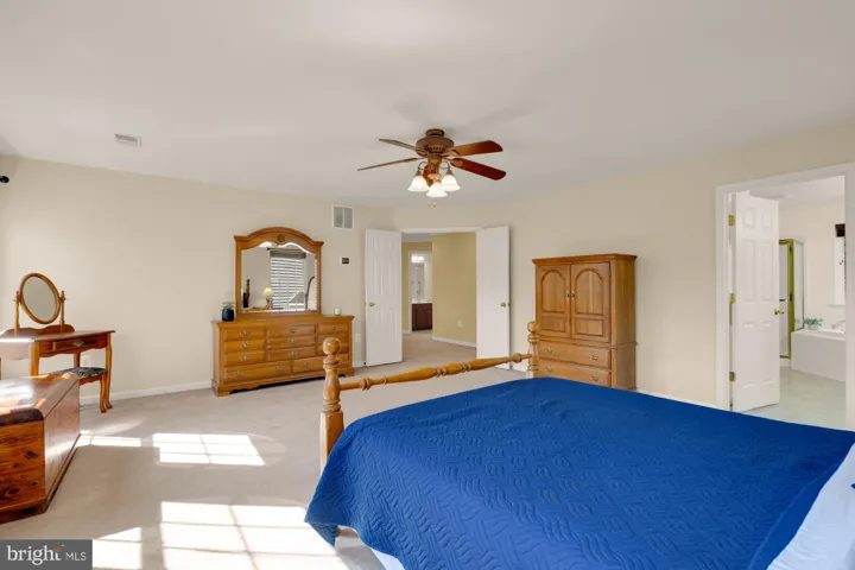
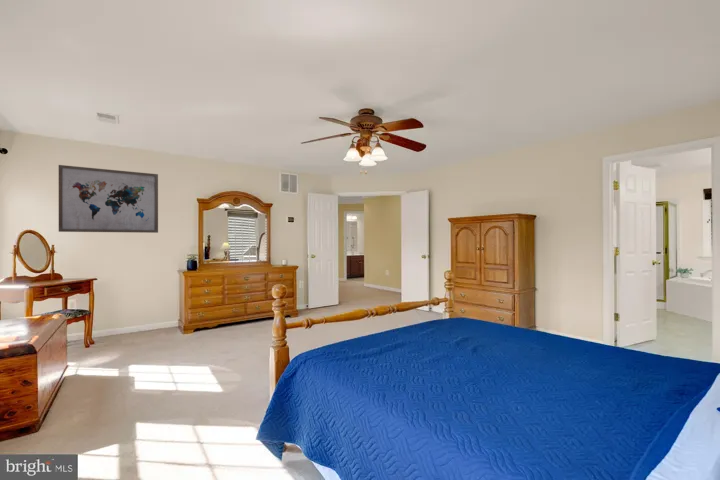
+ wall art [58,164,159,234]
